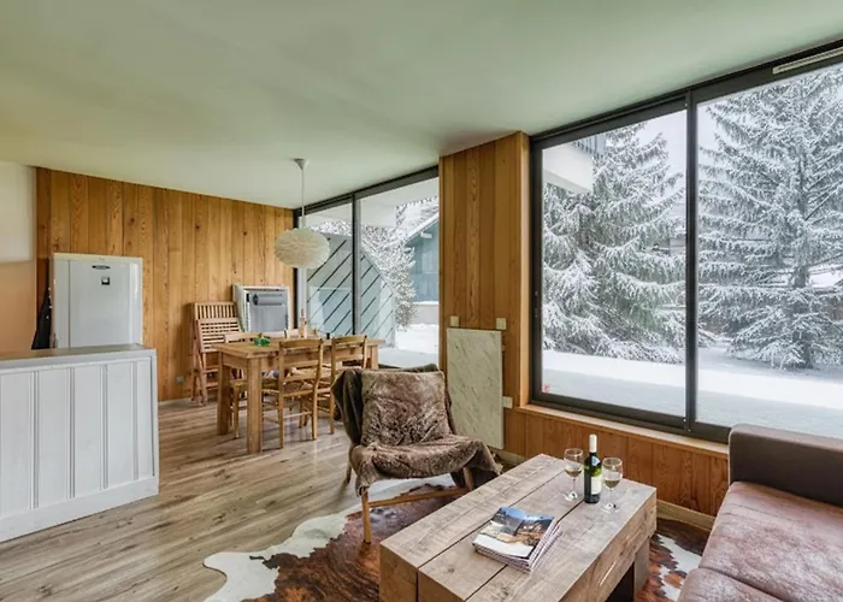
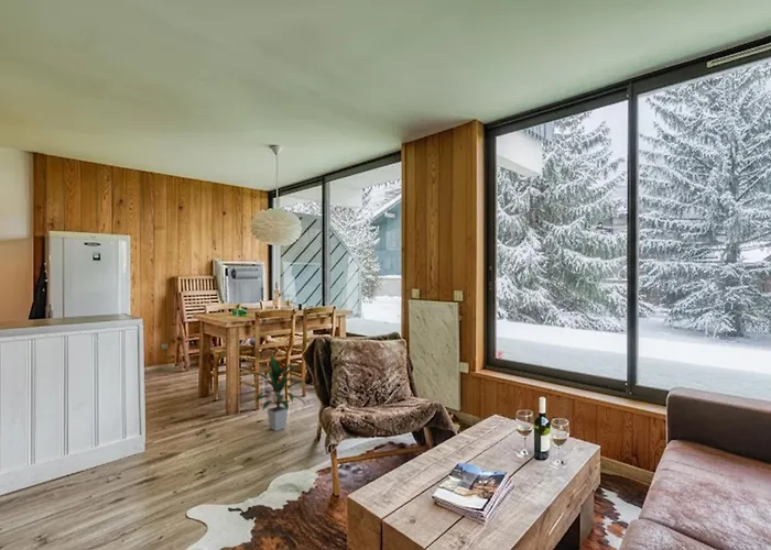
+ indoor plant [247,353,307,432]
